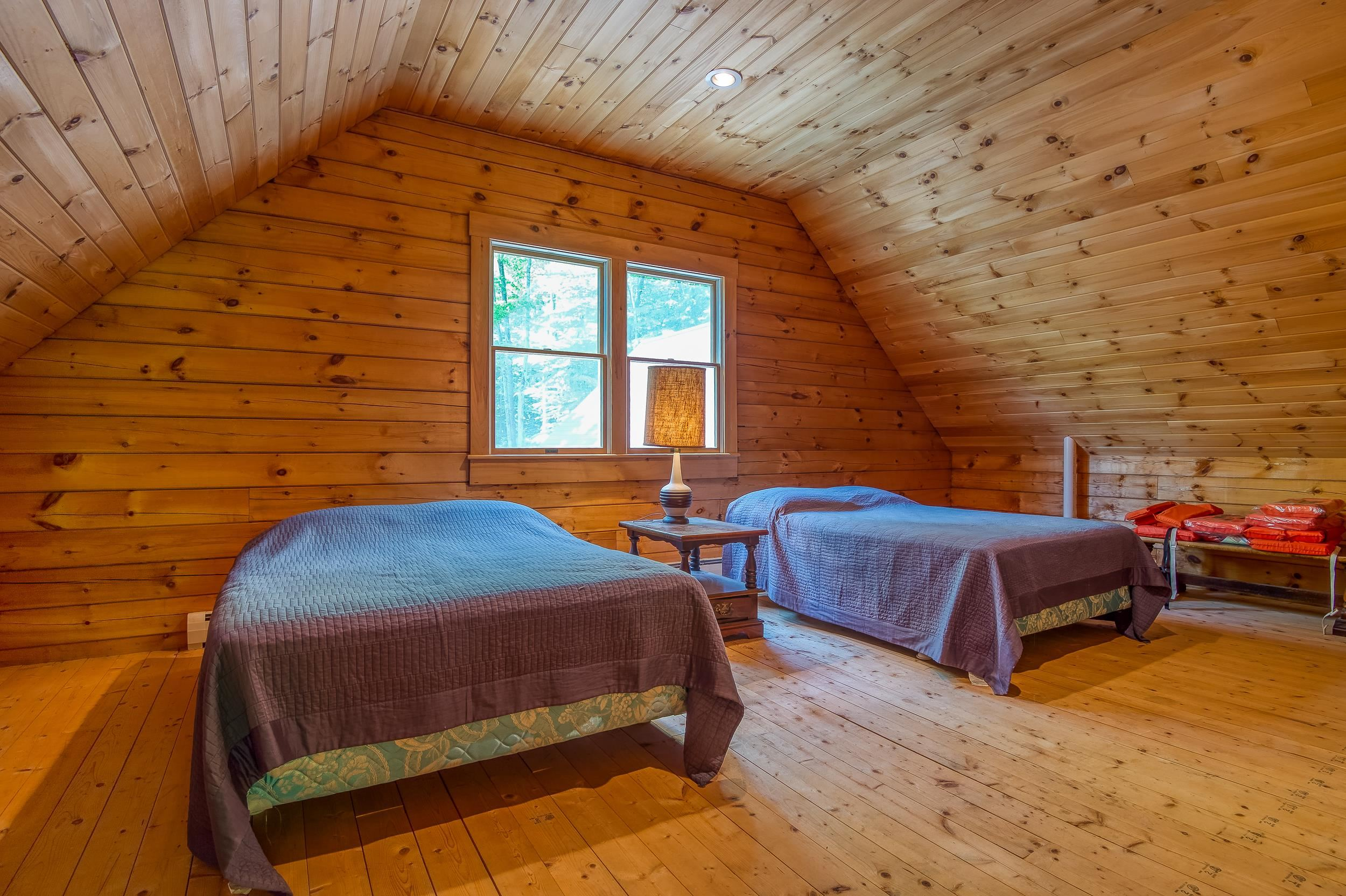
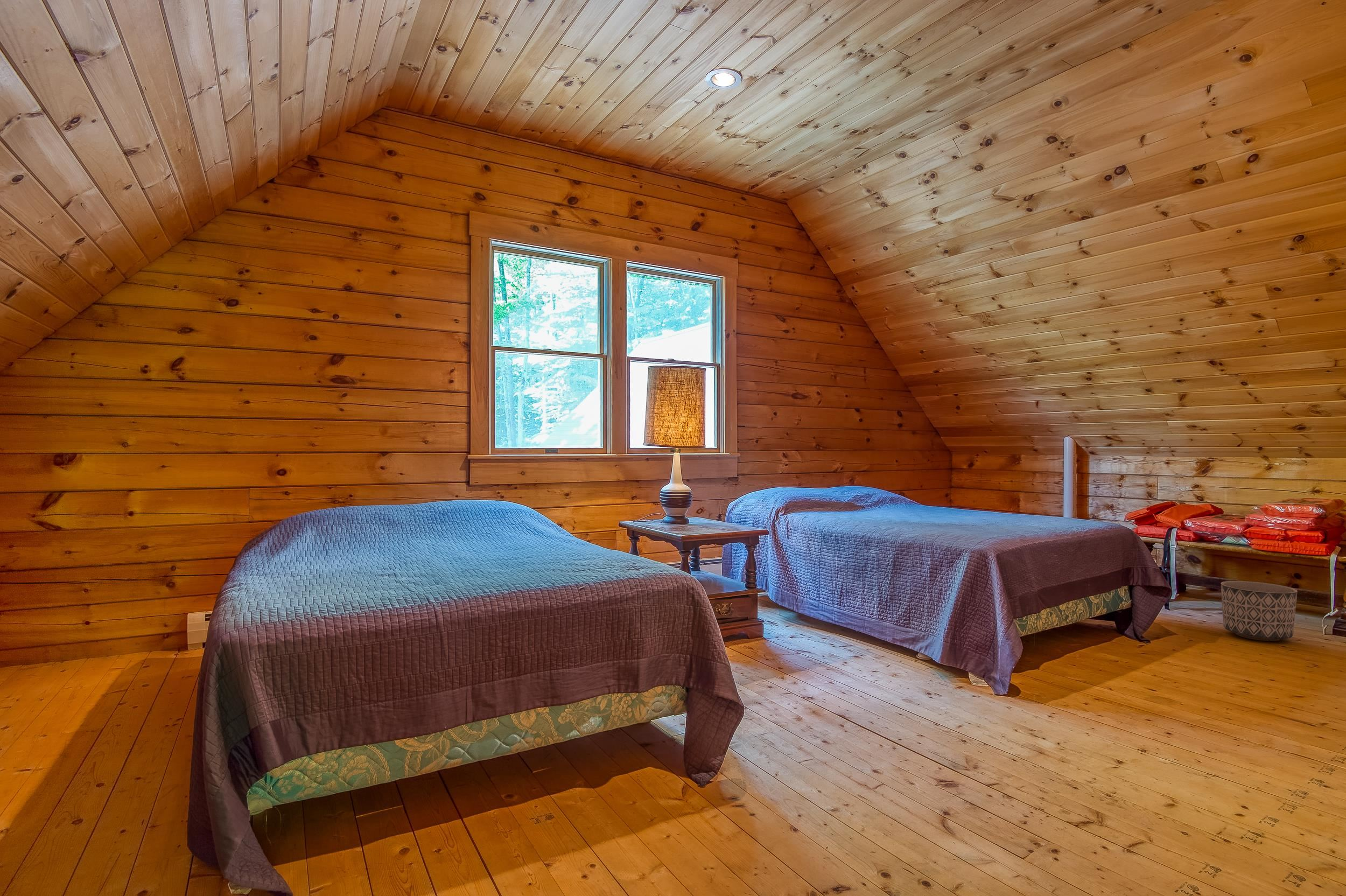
+ planter [1220,580,1298,642]
